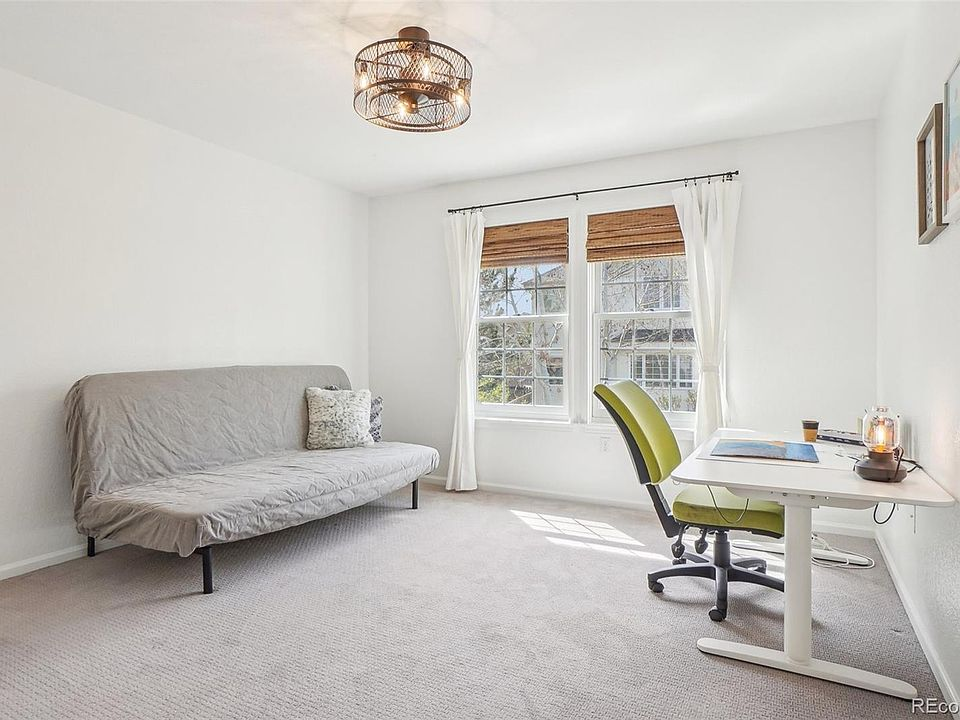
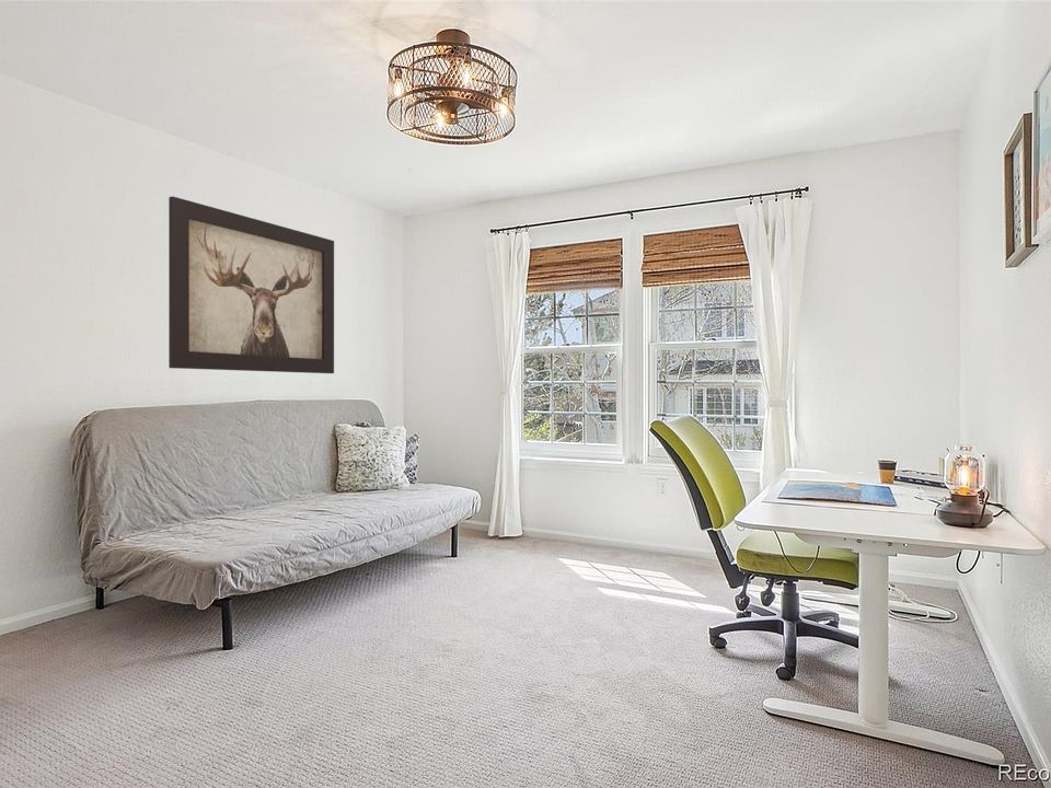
+ wall art [168,195,335,374]
